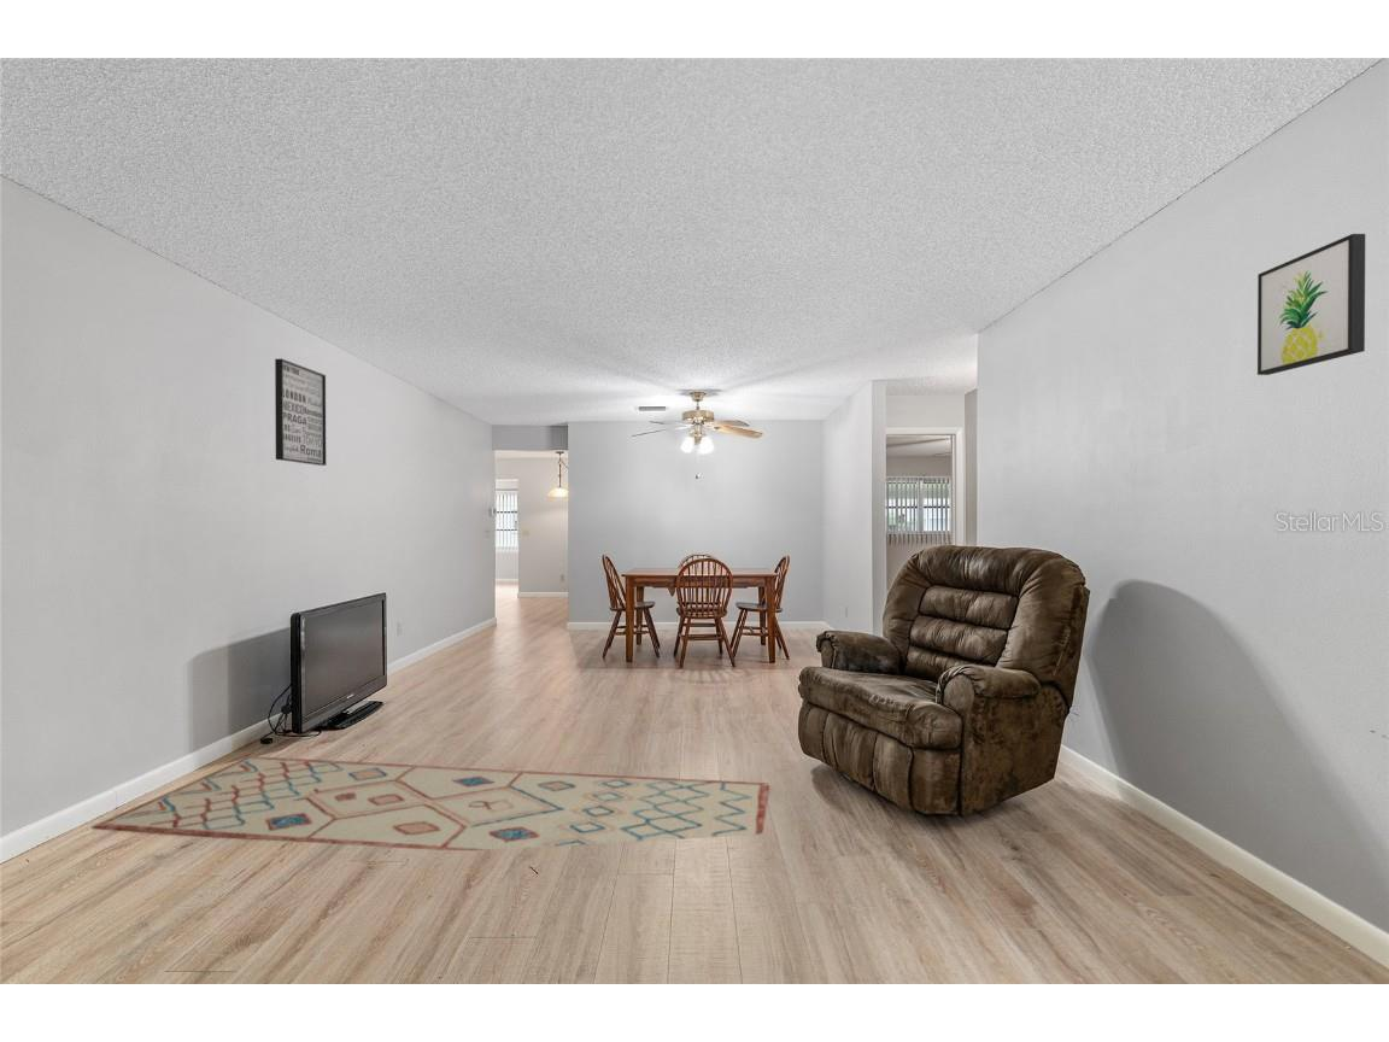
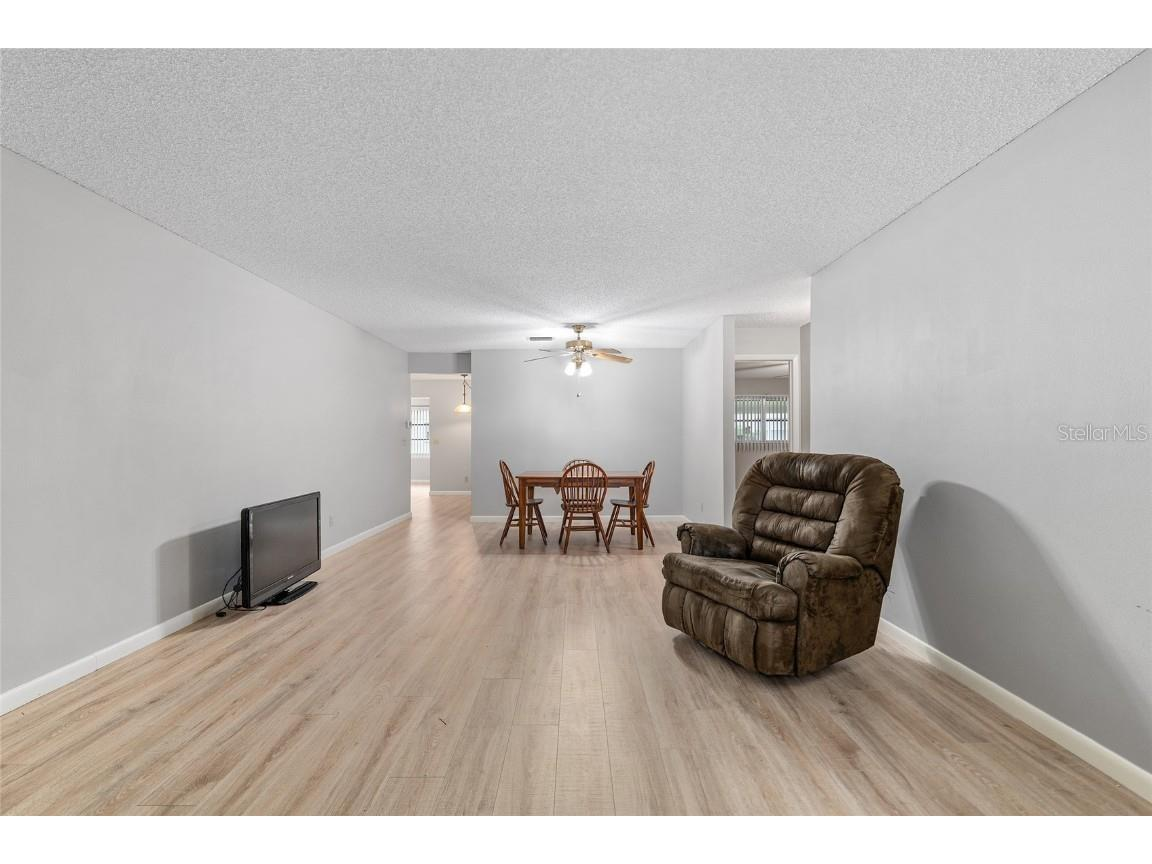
- wall art [1256,233,1366,376]
- rug [90,755,770,851]
- wall art [274,358,327,467]
